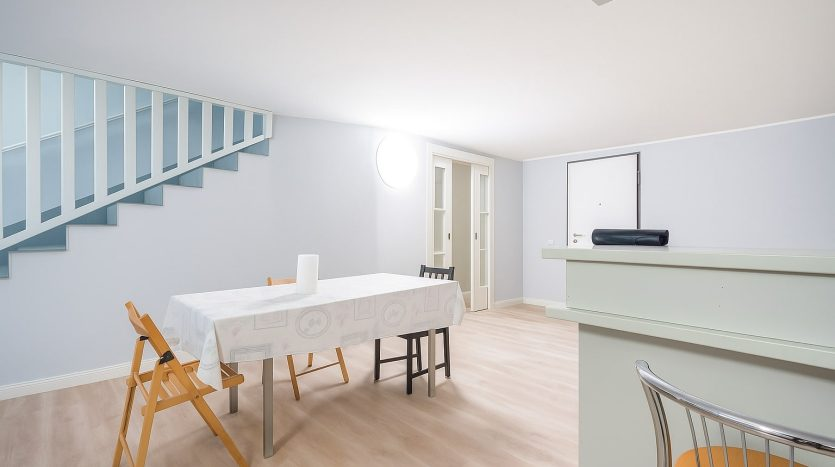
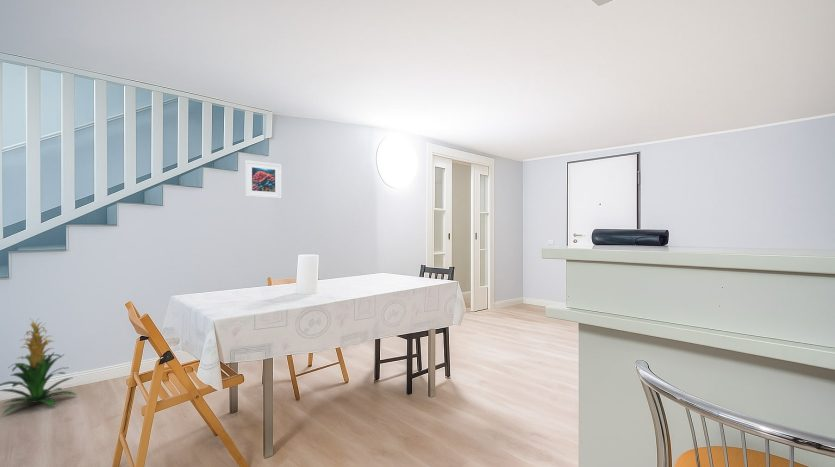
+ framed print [244,159,282,199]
+ indoor plant [0,318,78,415]
